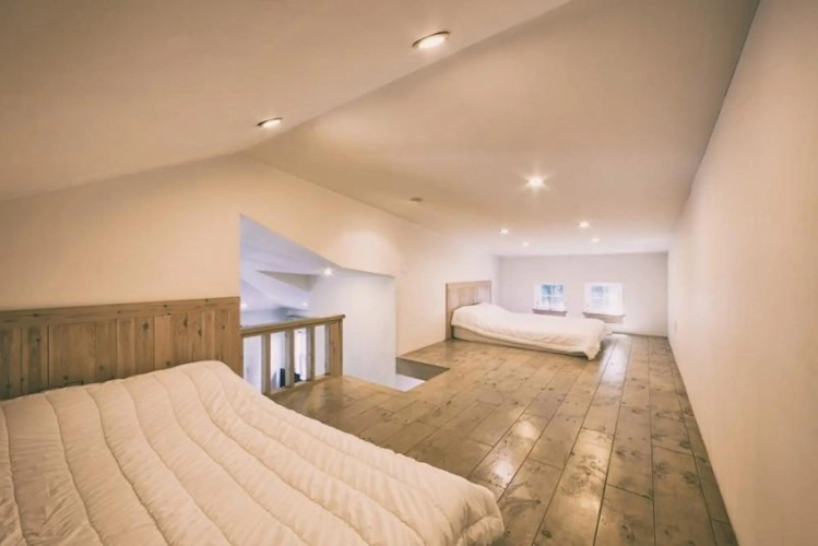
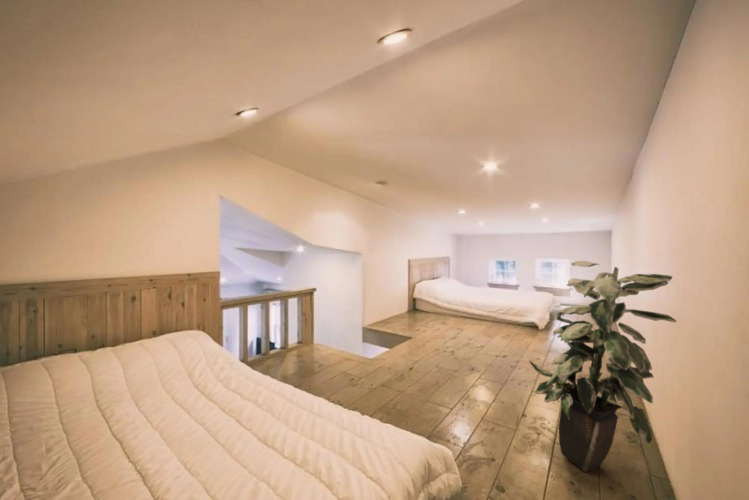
+ indoor plant [528,260,677,473]
